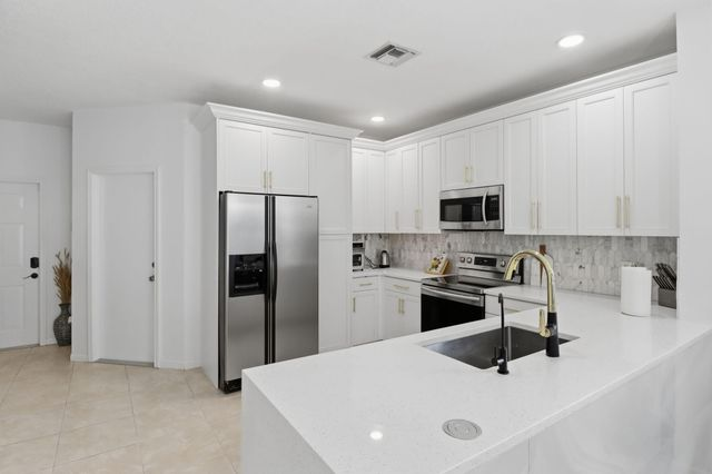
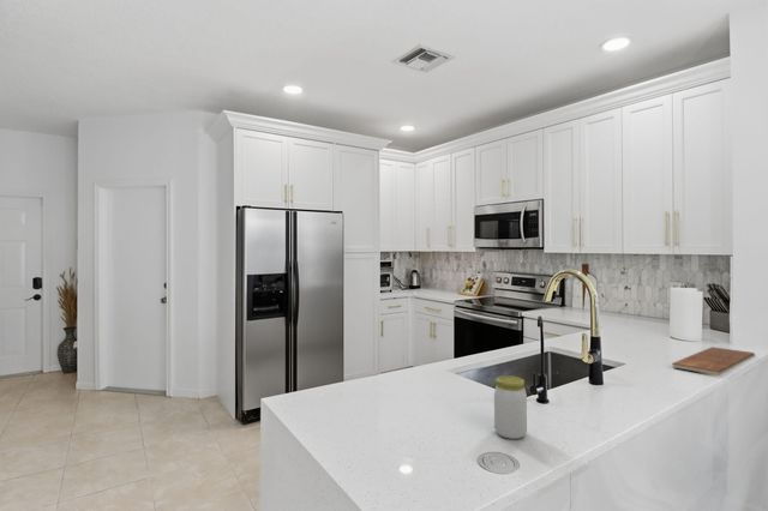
+ chopping board [671,345,757,377]
+ jar [493,374,528,440]
